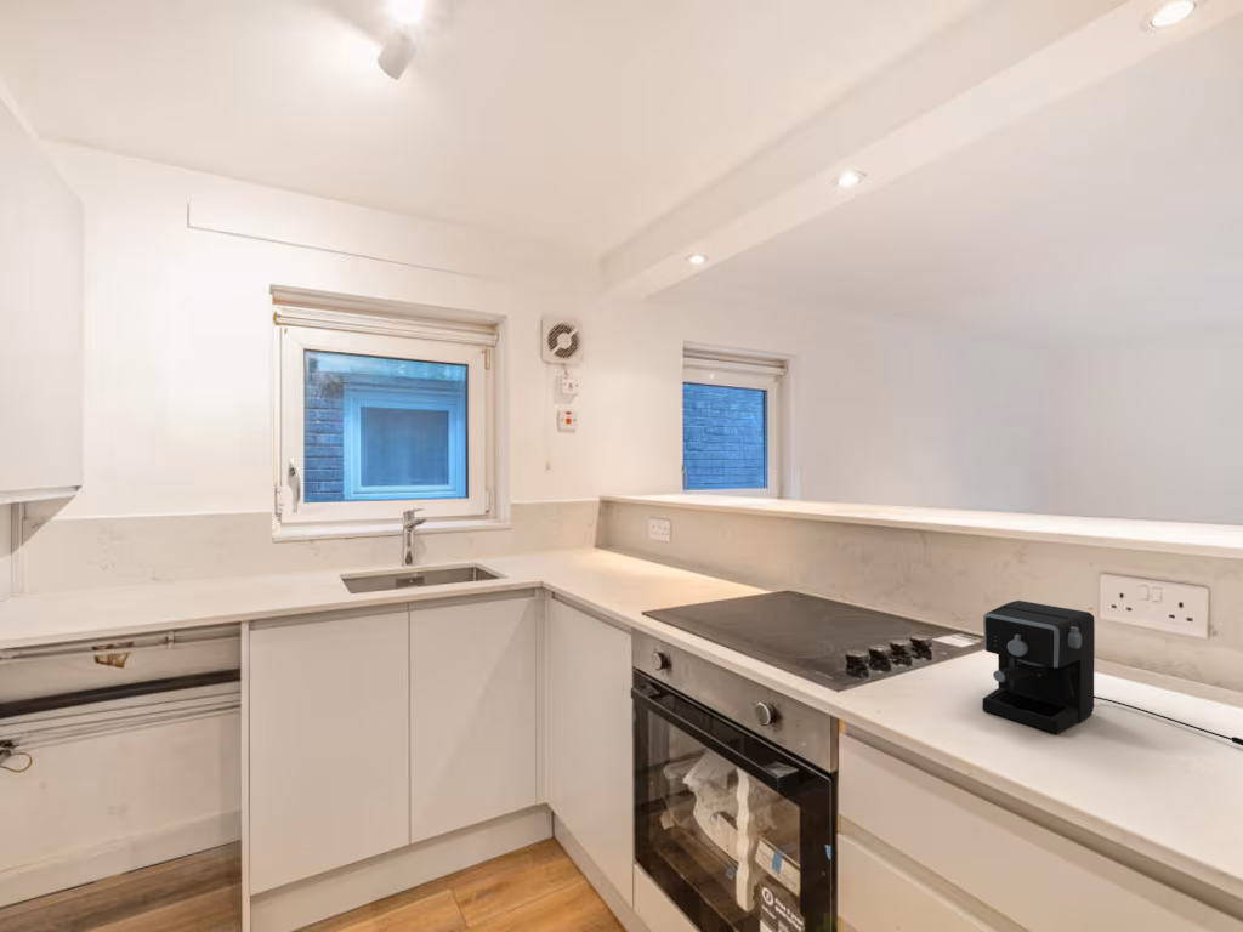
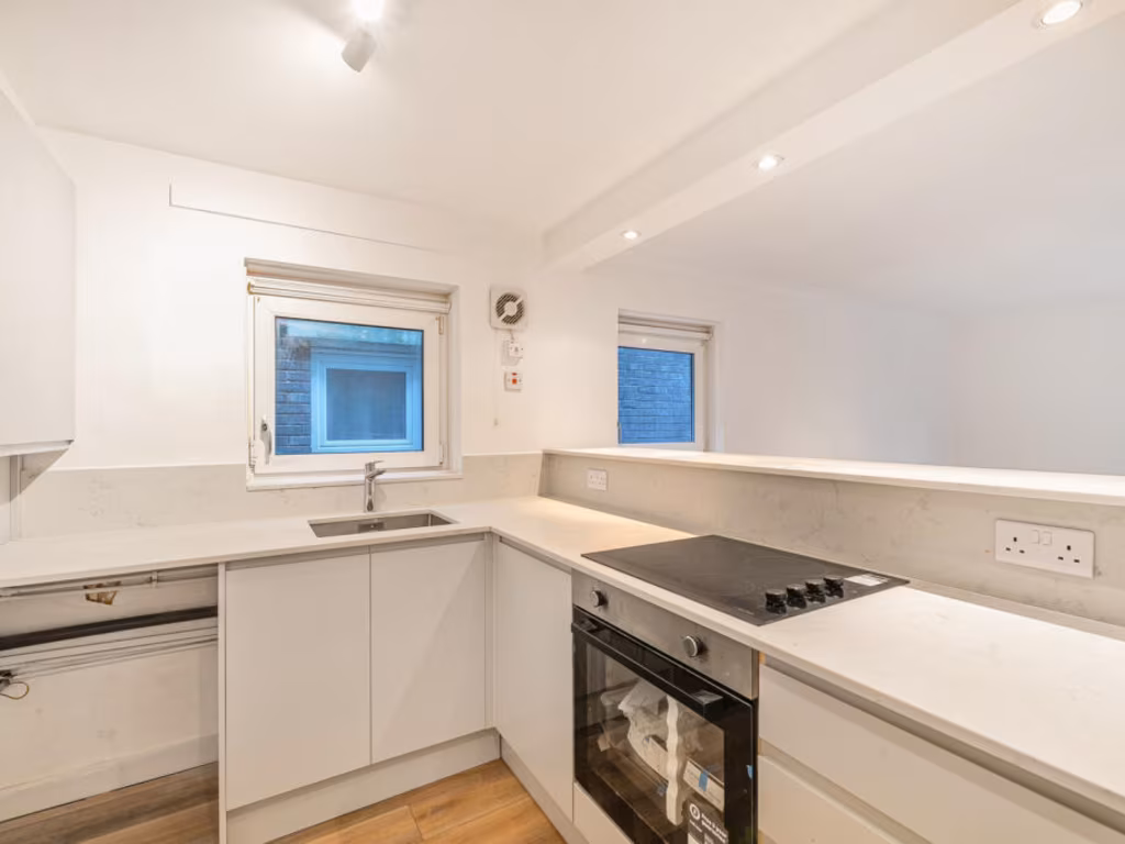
- coffee maker [981,599,1243,746]
